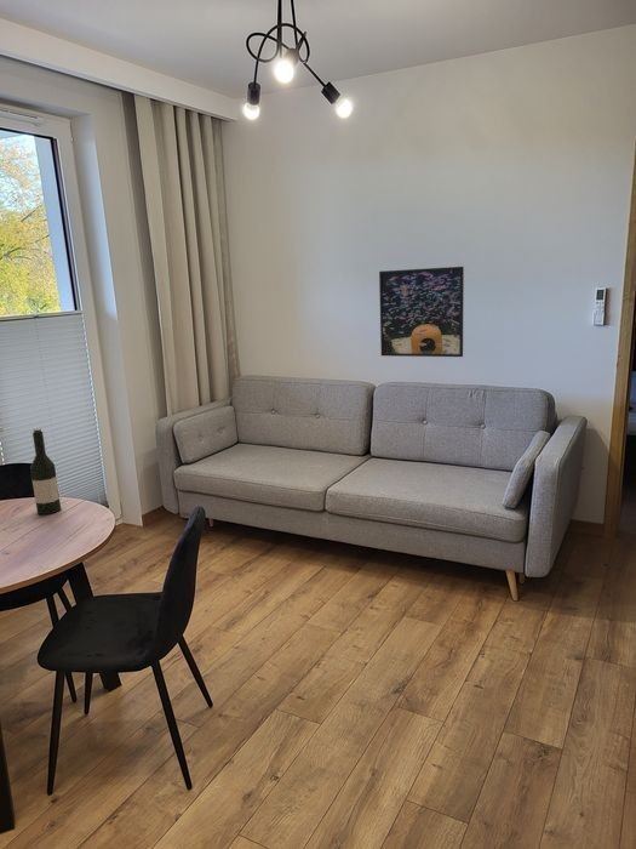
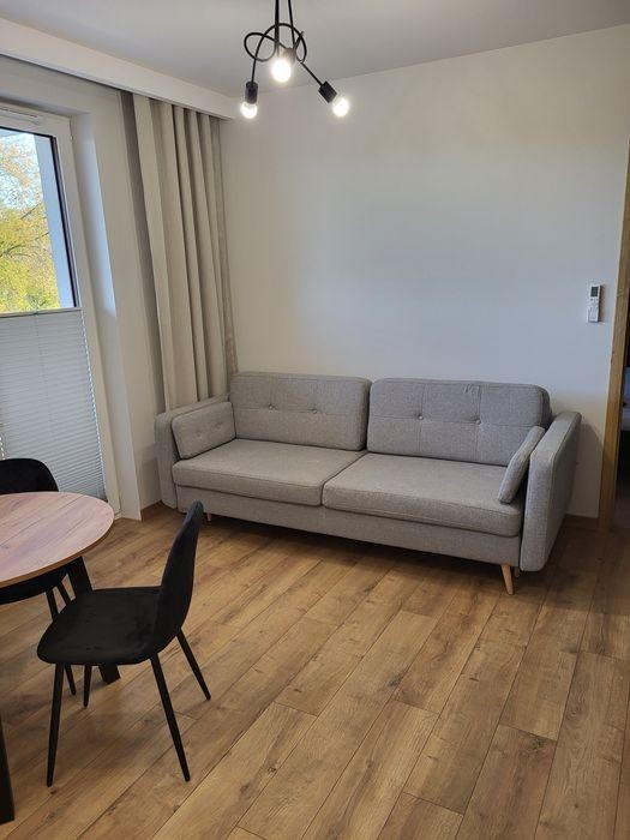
- wine bottle [29,428,62,515]
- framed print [378,266,465,358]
